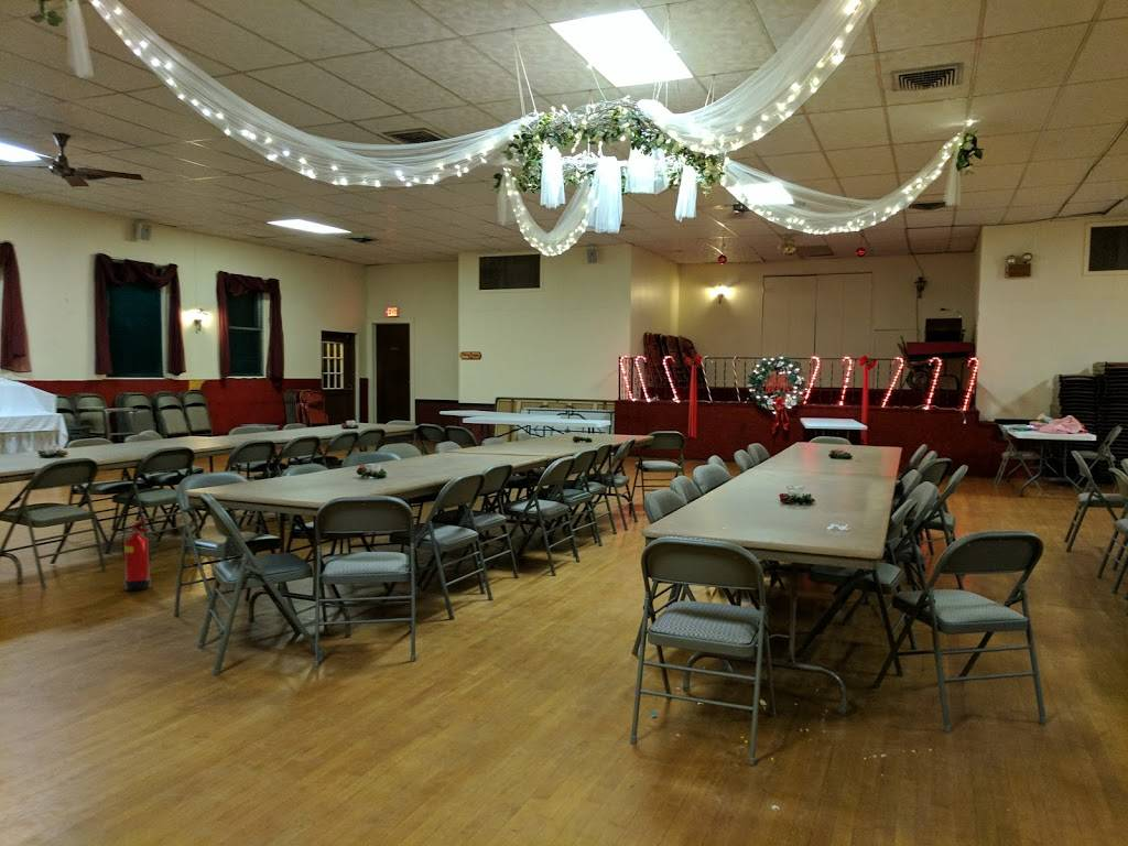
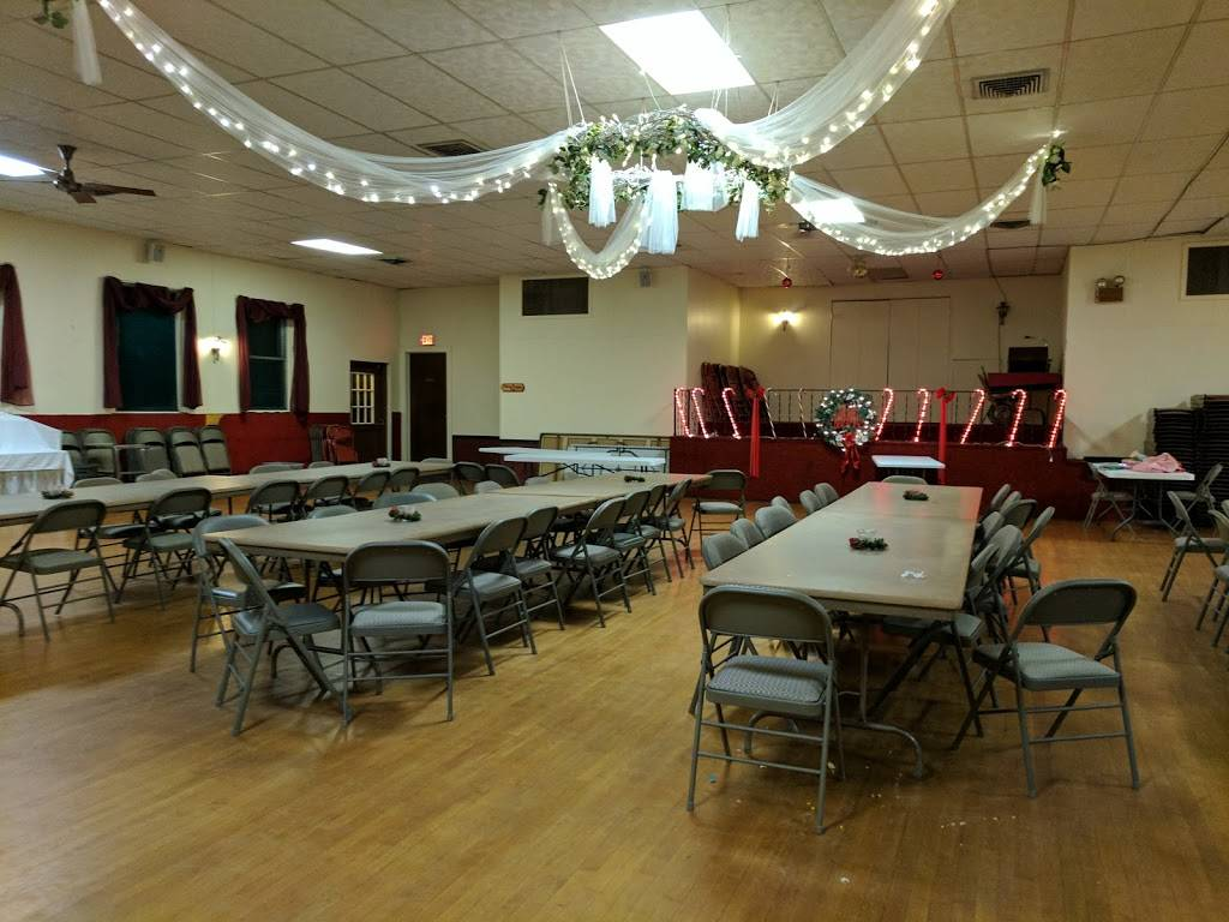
- fire extinguisher [120,519,152,592]
